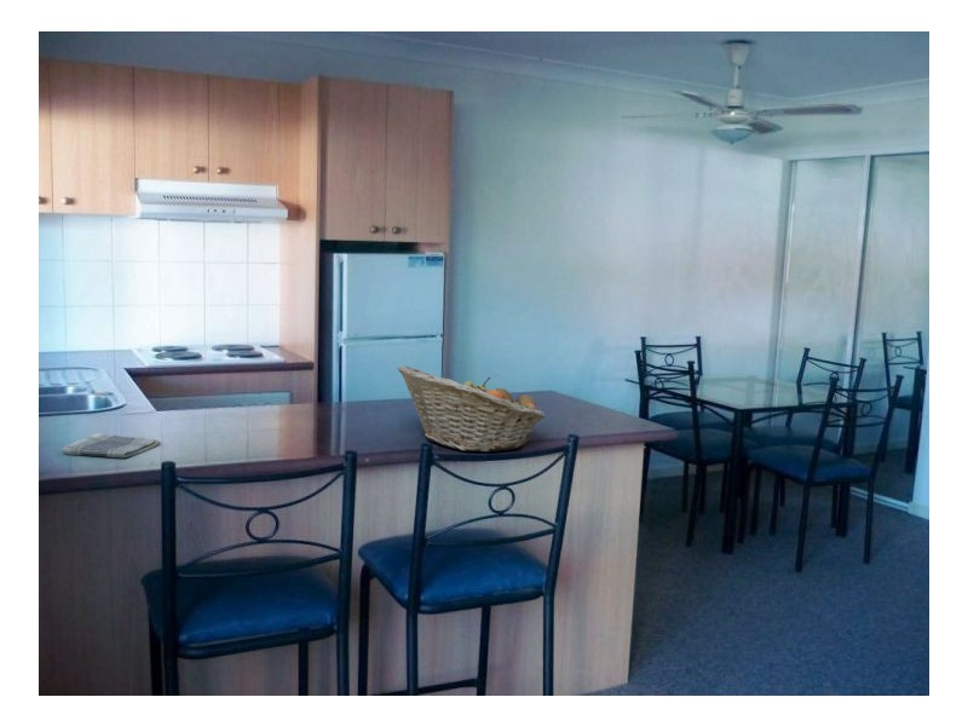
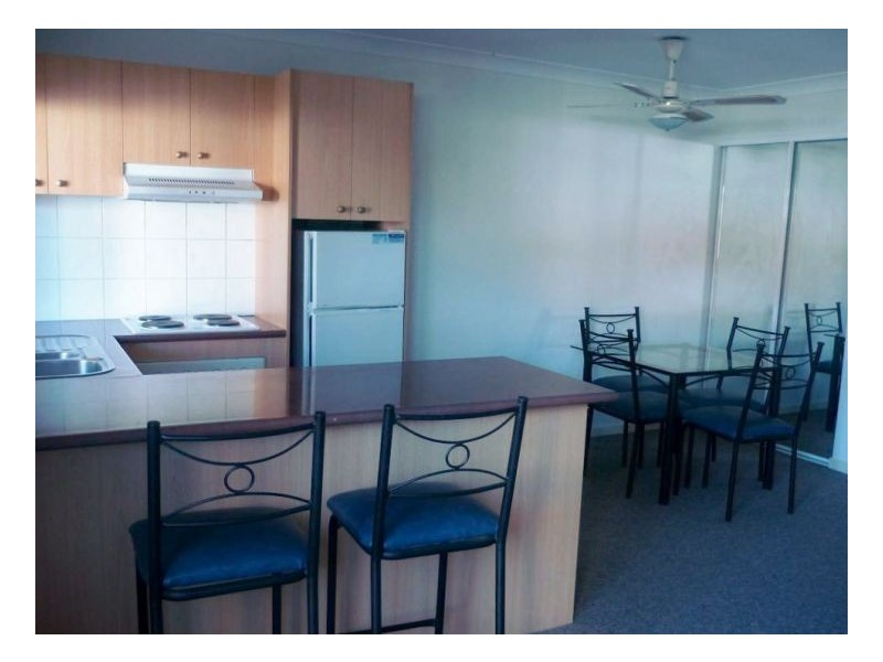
- dish towel [60,432,162,459]
- fruit basket [397,364,546,453]
